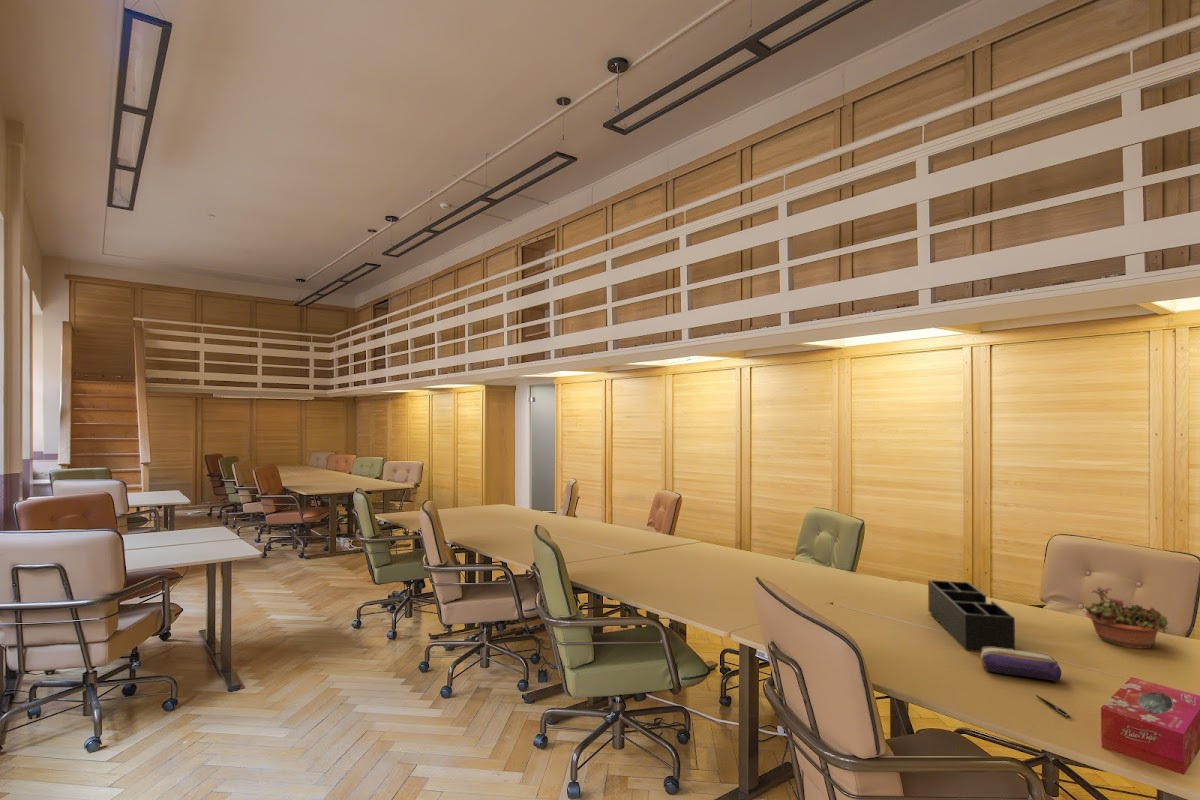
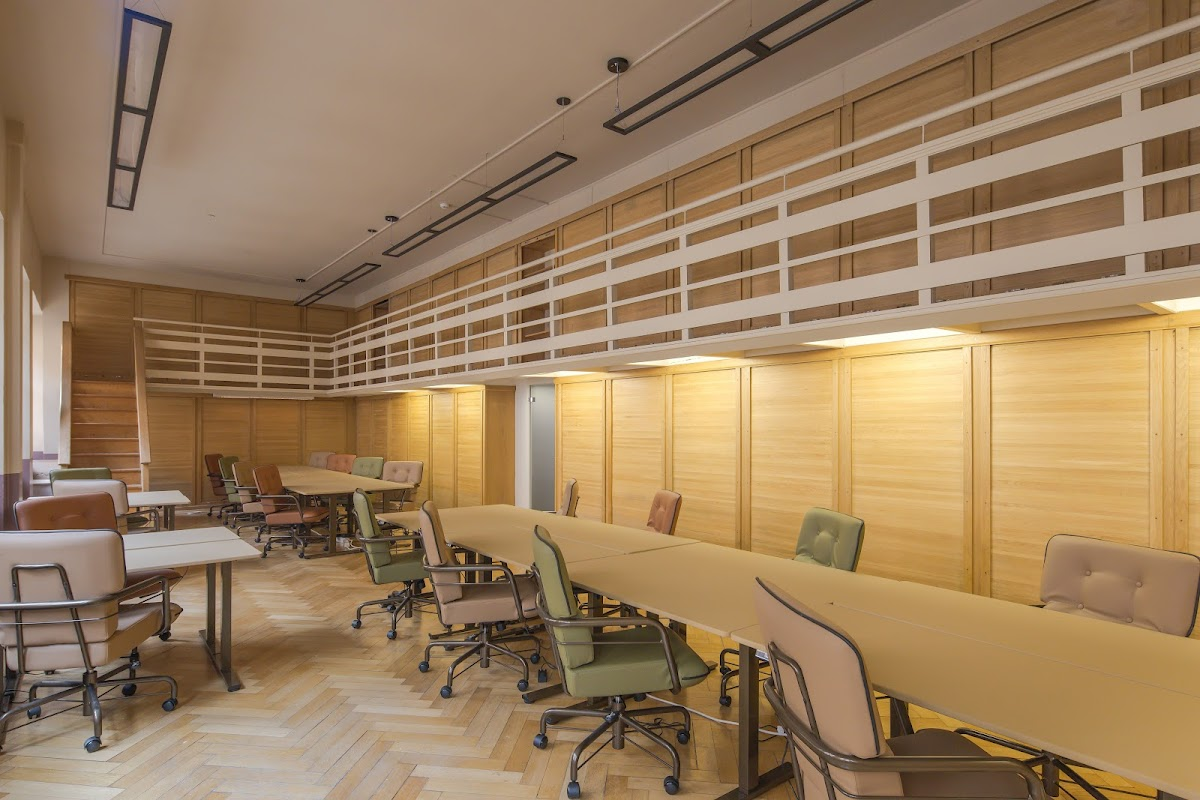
- tissue box [1100,676,1200,776]
- desk organizer [927,579,1016,653]
- pencil case [980,647,1062,683]
- succulent planter [1084,585,1169,650]
- pen [1035,694,1071,718]
